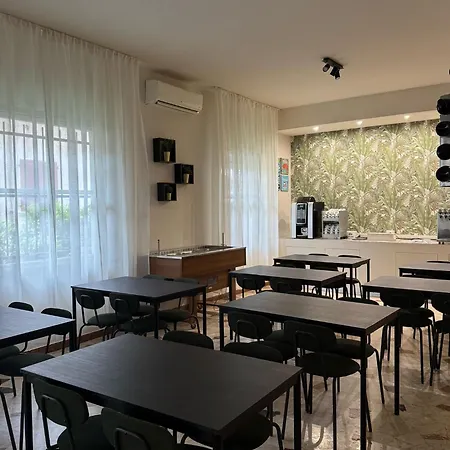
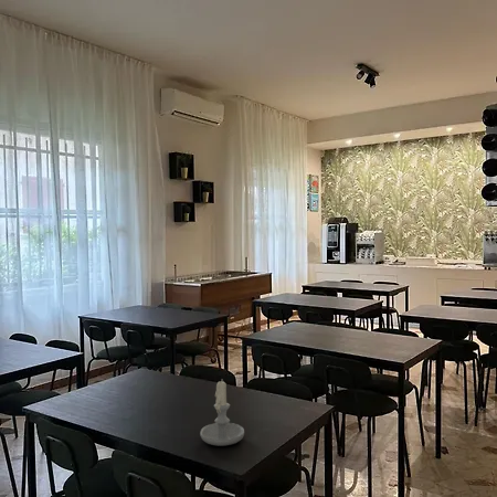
+ candle [199,379,245,447]
